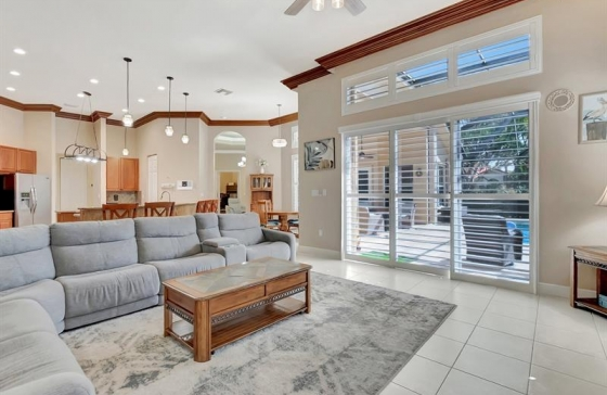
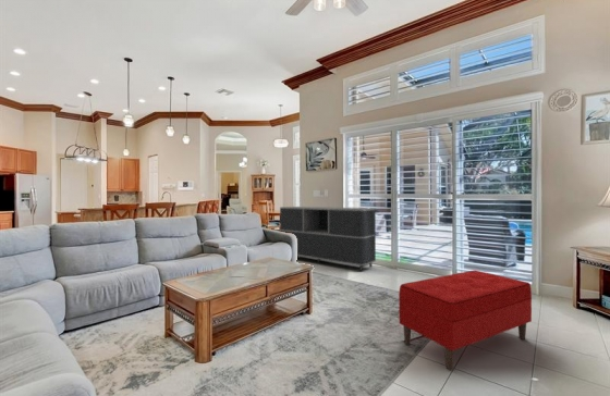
+ bench [398,269,533,371]
+ sideboard [279,206,377,272]
